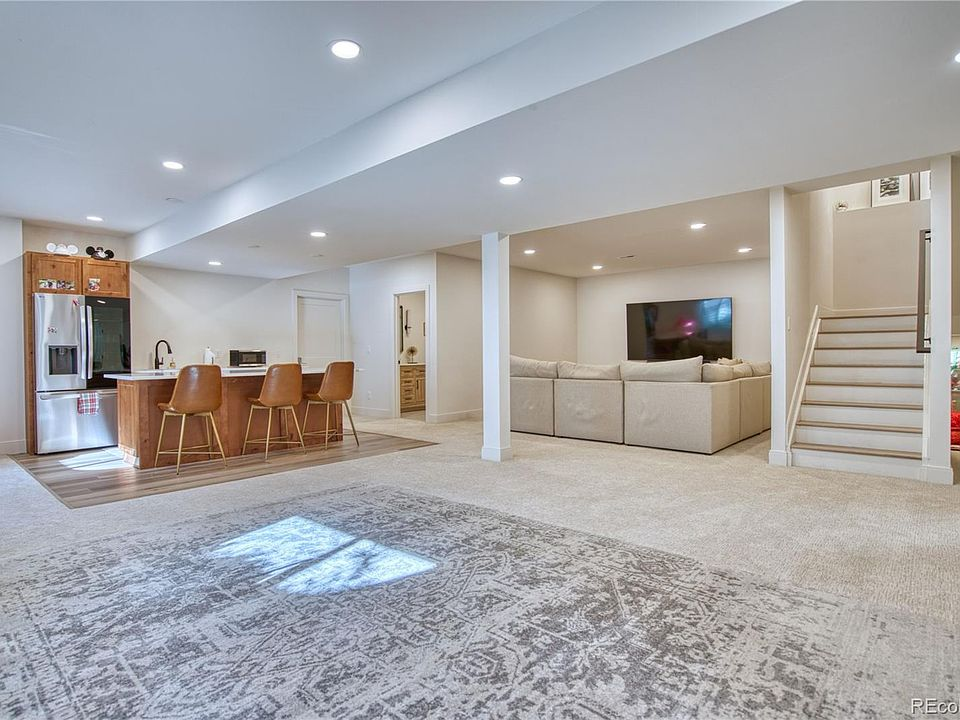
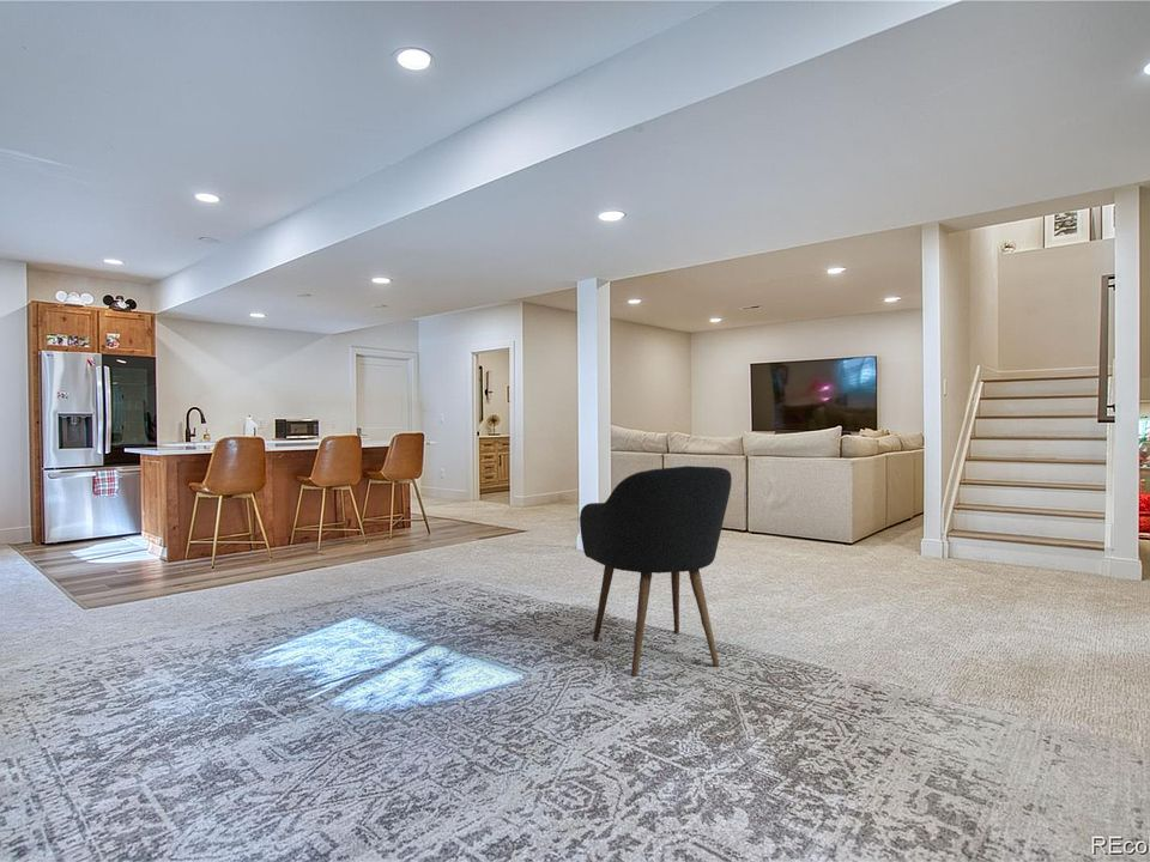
+ armchair [579,465,733,678]
